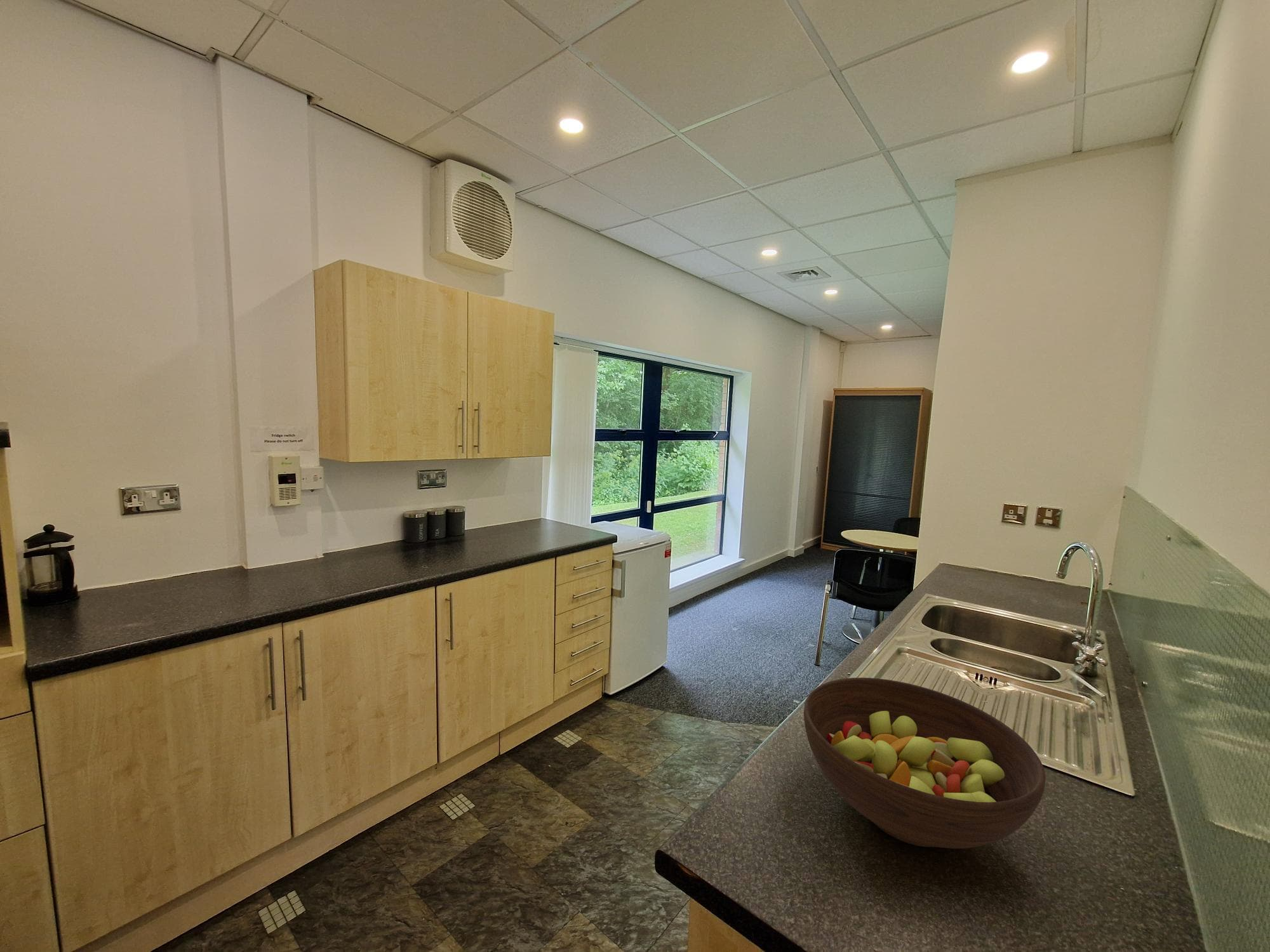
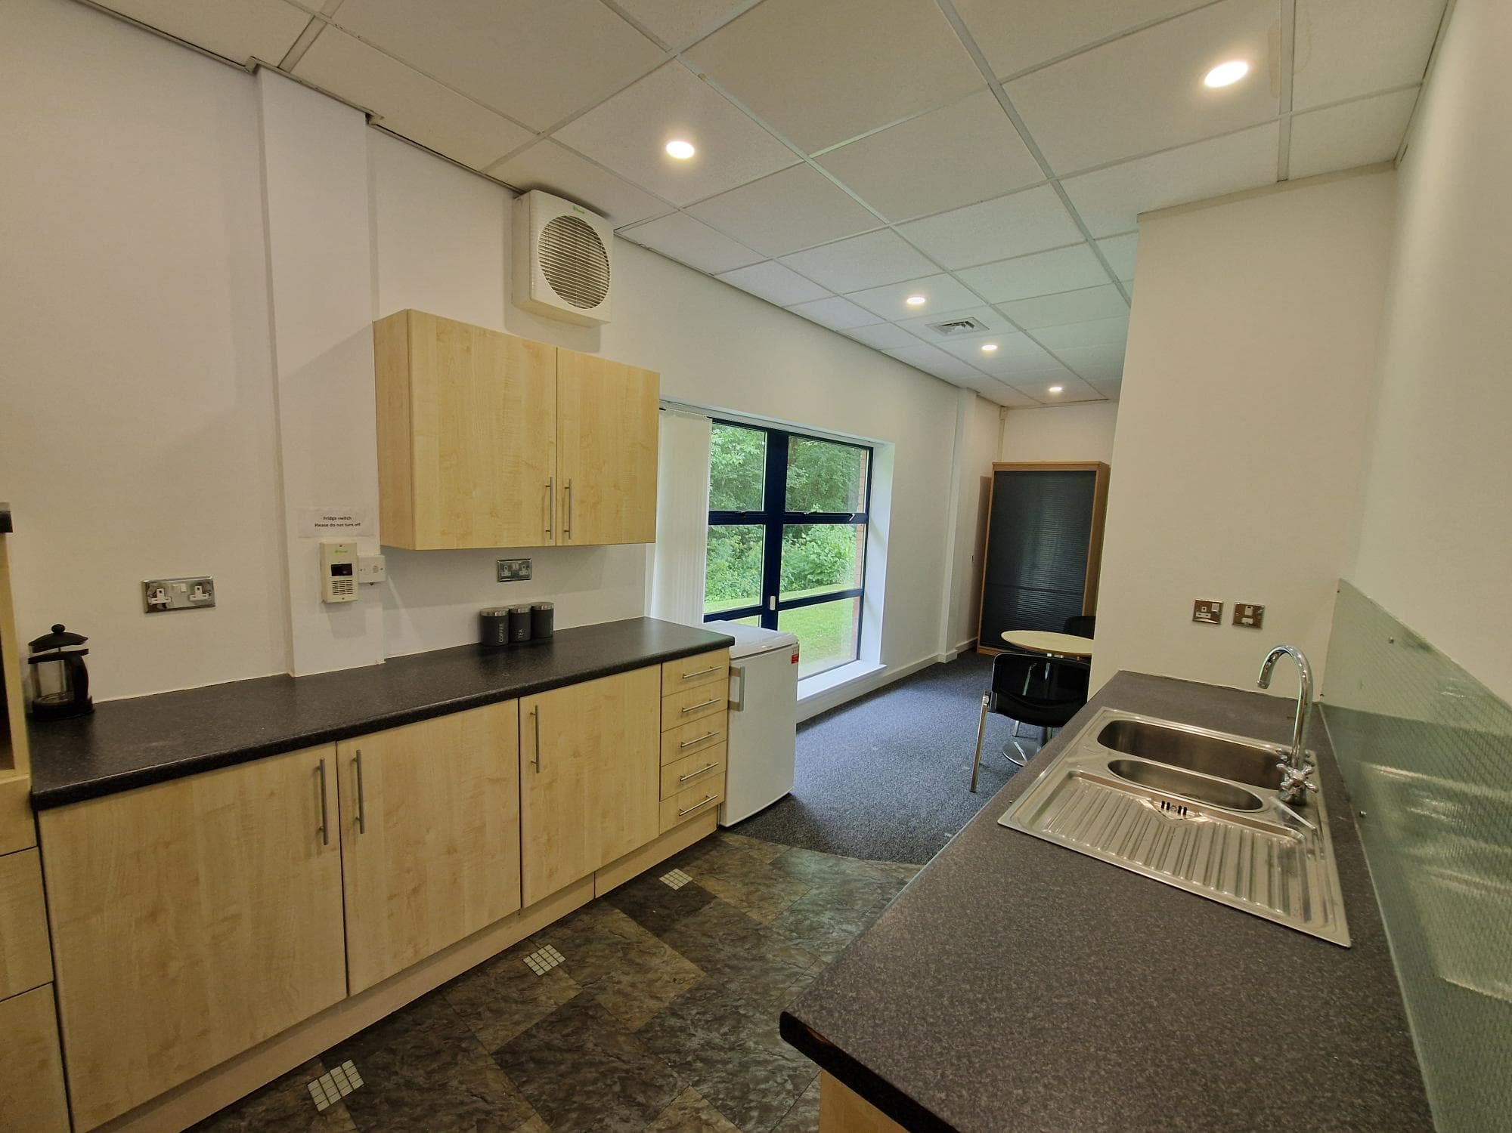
- fruit bowl [803,677,1046,849]
